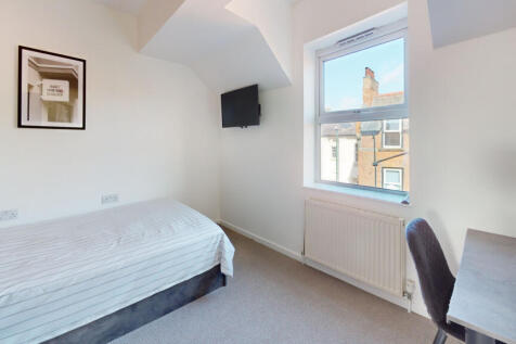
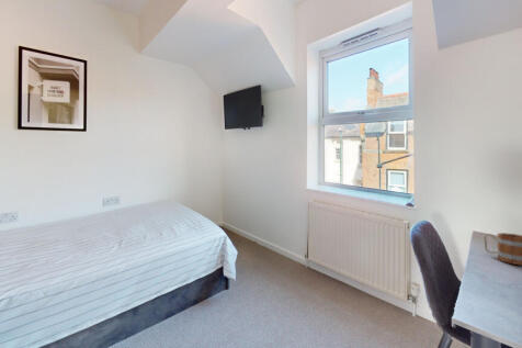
+ mug [483,232,522,266]
